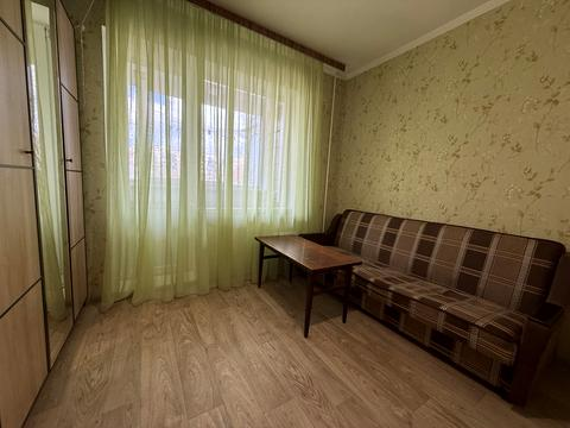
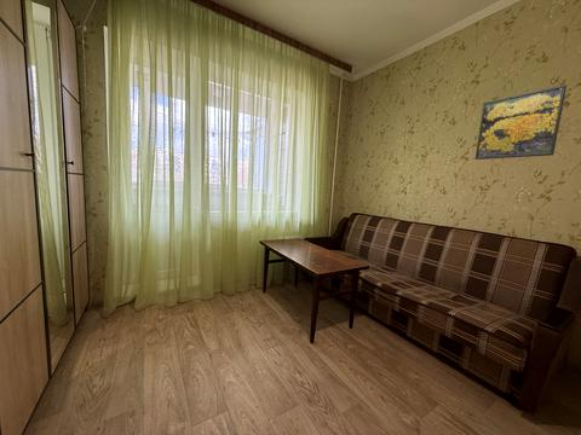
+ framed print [474,83,568,161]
